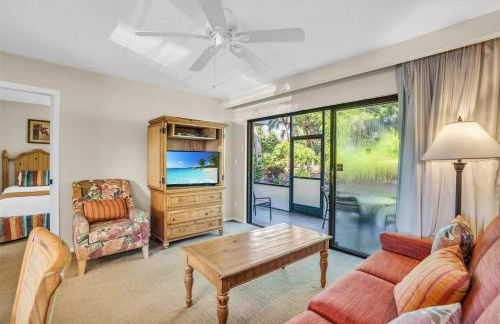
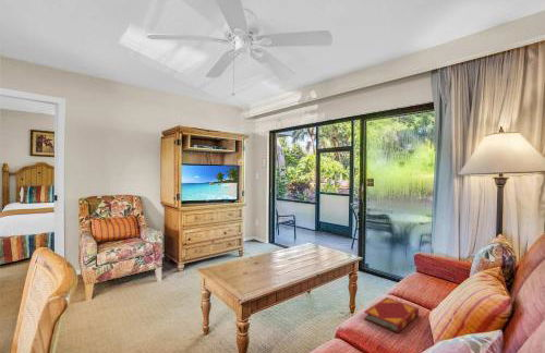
+ hardback book [363,296,420,334]
